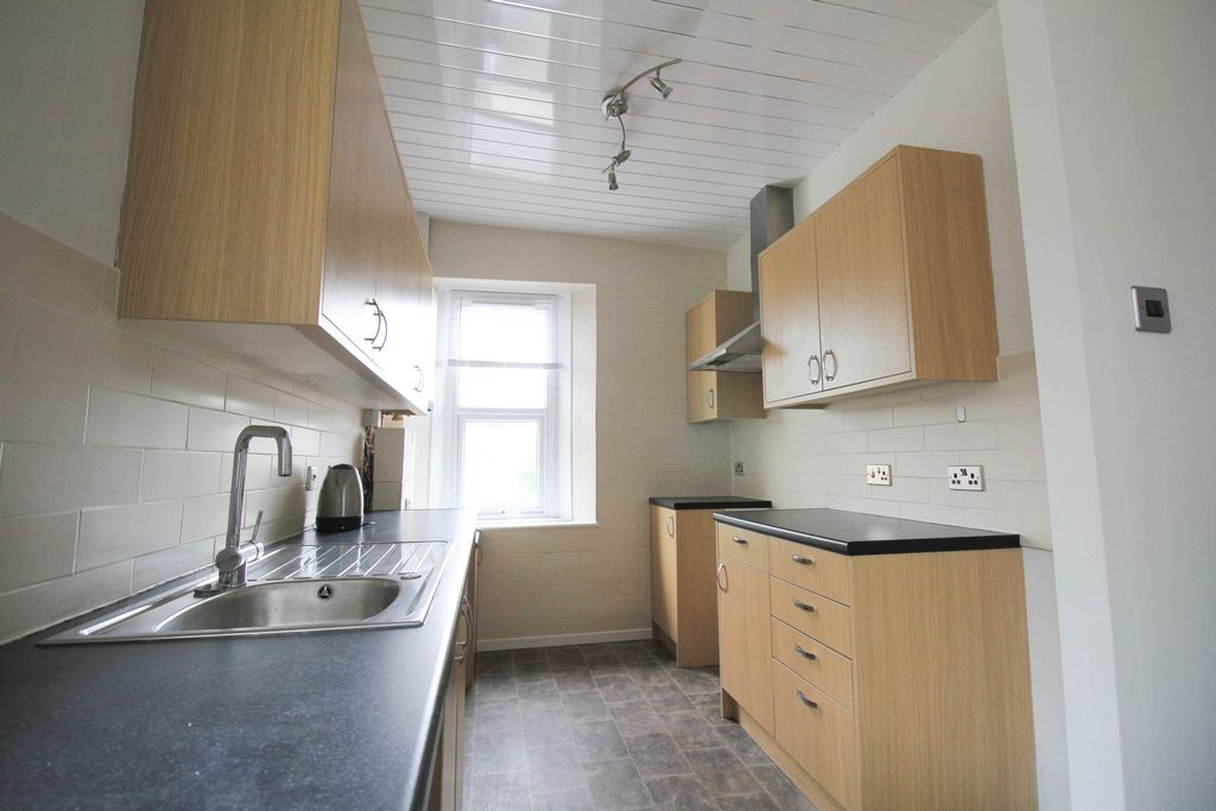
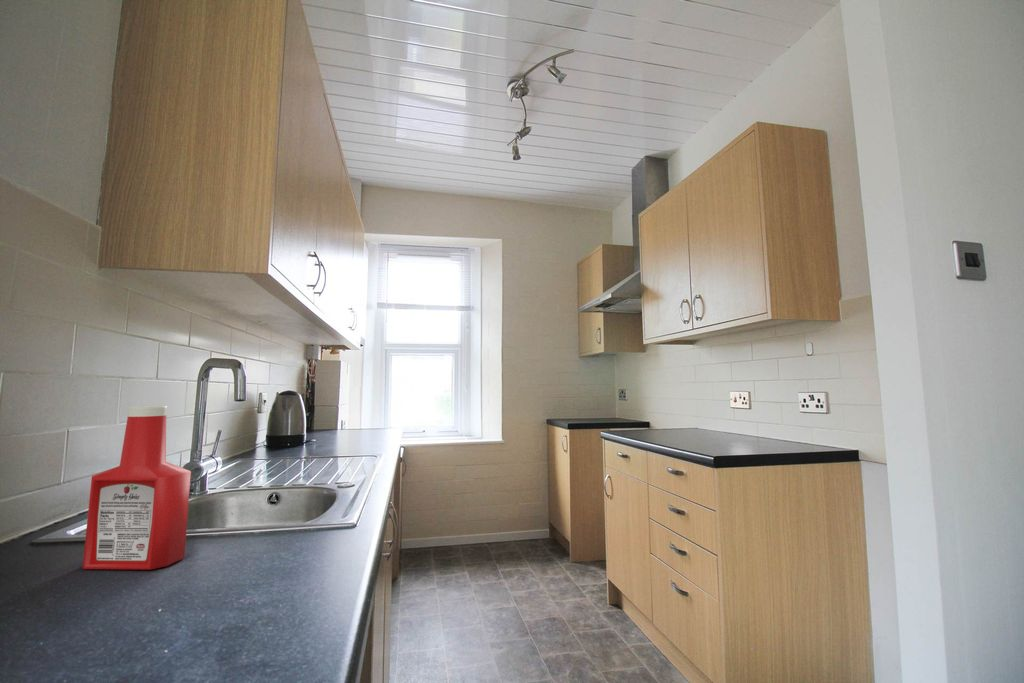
+ soap bottle [82,405,192,571]
